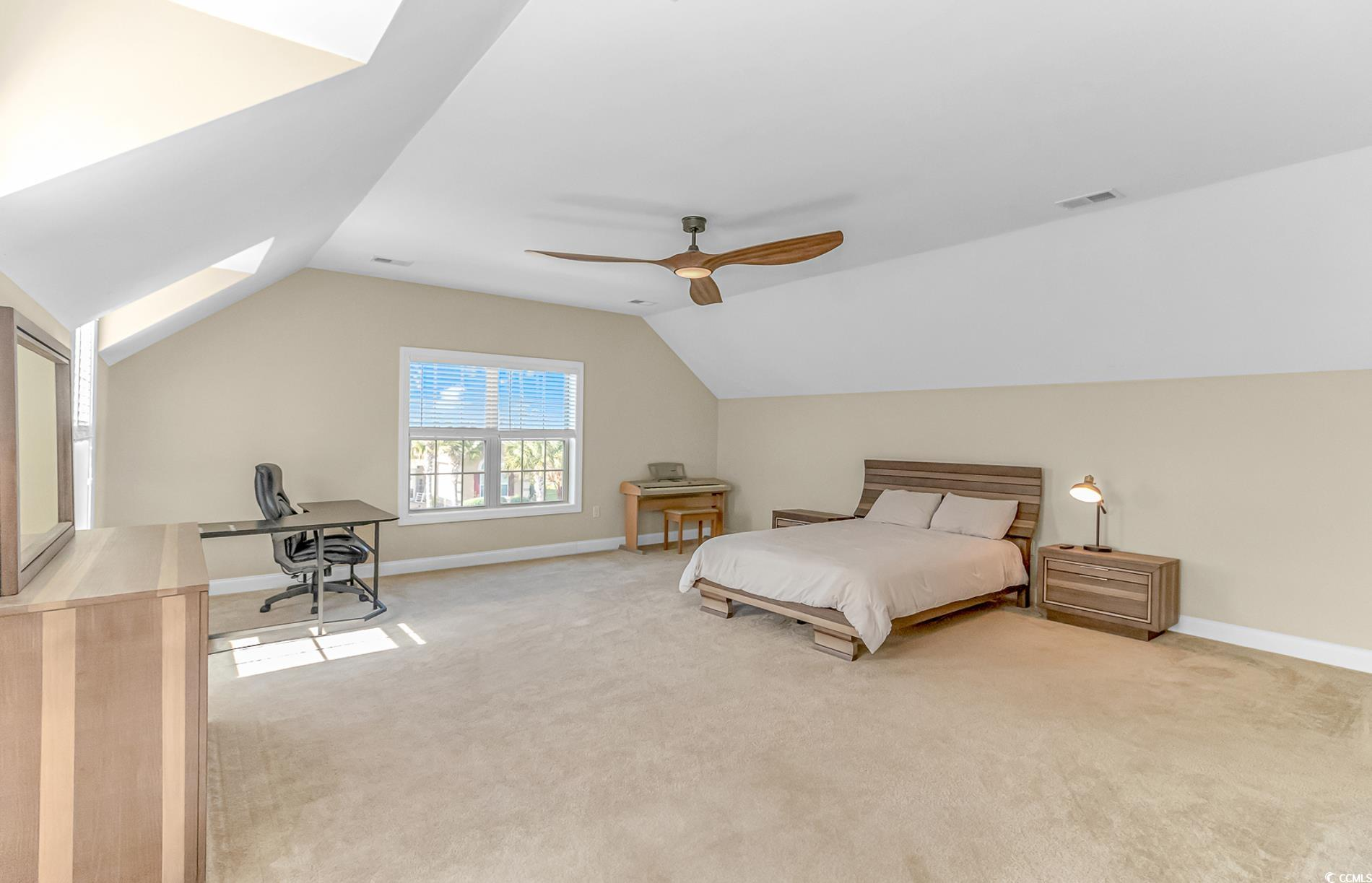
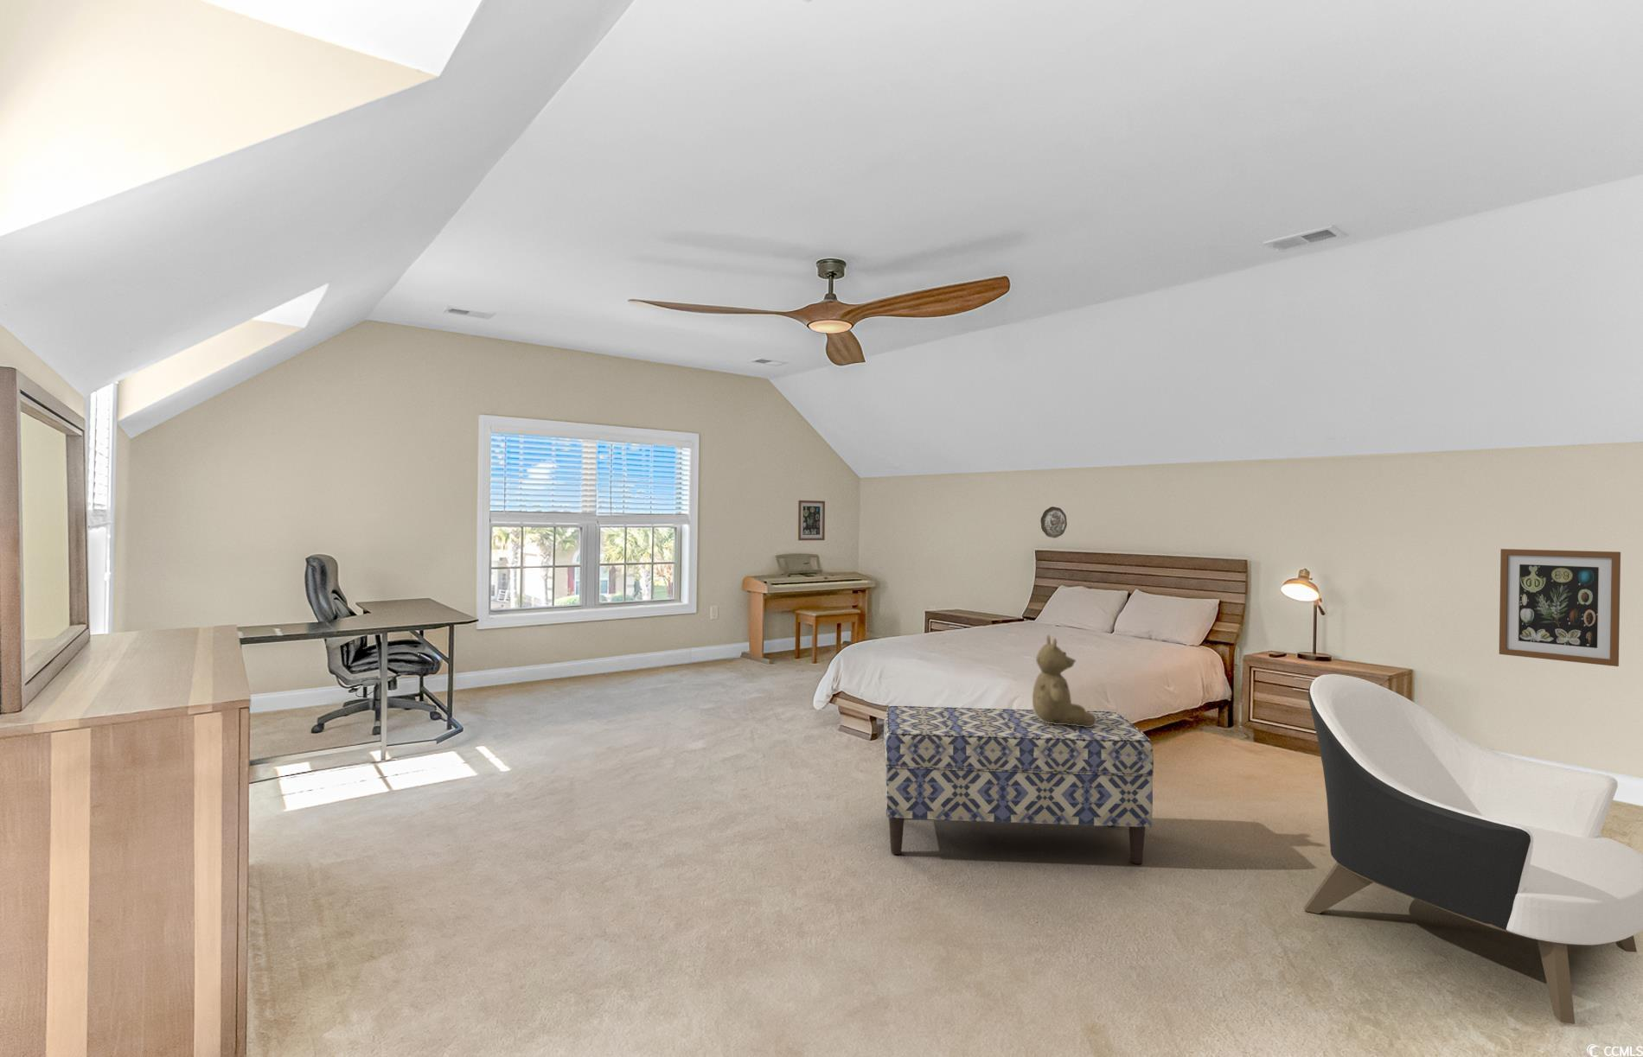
+ wall art [1498,548,1621,667]
+ armchair [1303,673,1643,1025]
+ bench [883,705,1154,865]
+ decorative plate [1039,505,1068,539]
+ wall art [798,499,826,541]
+ teddy bear [1031,633,1097,727]
